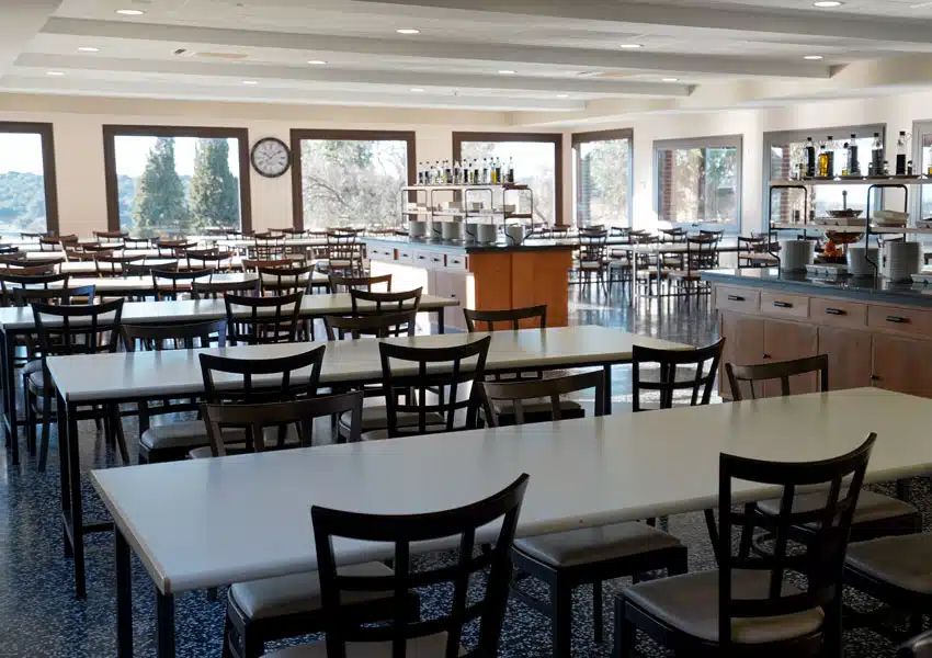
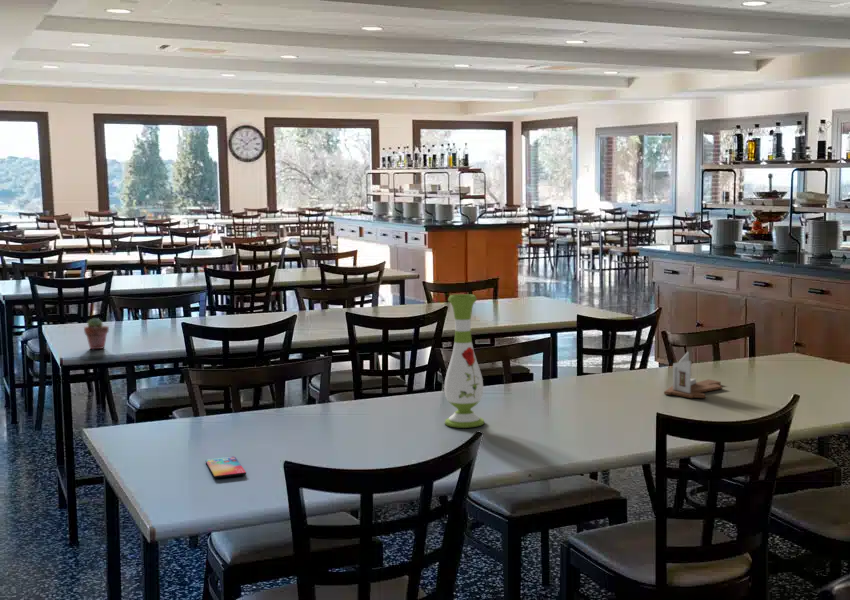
+ vase [443,293,485,429]
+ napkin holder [663,351,723,399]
+ potted succulent [83,317,110,350]
+ smartphone [205,455,247,479]
